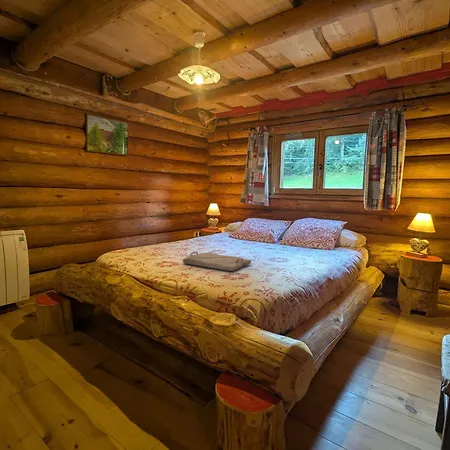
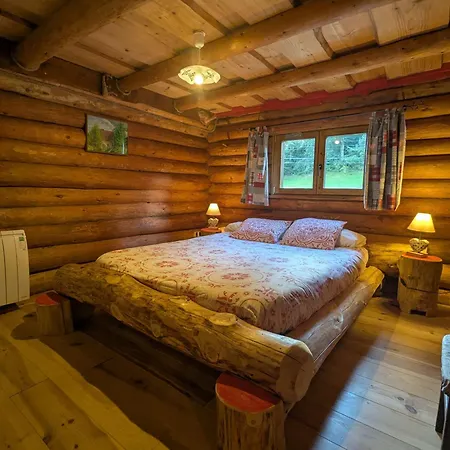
- serving tray [182,251,252,272]
